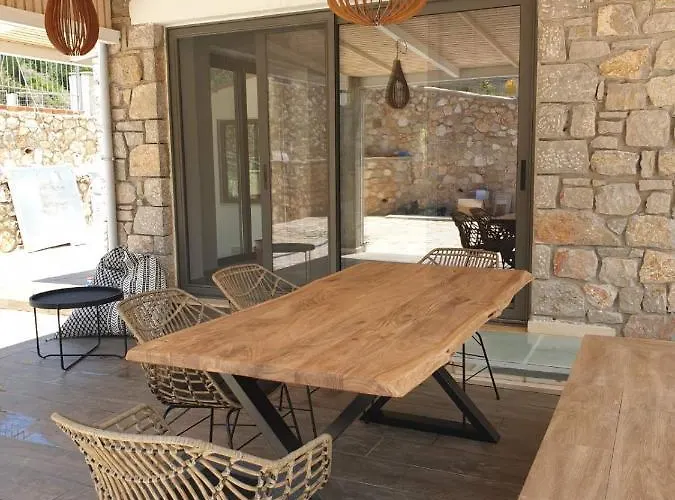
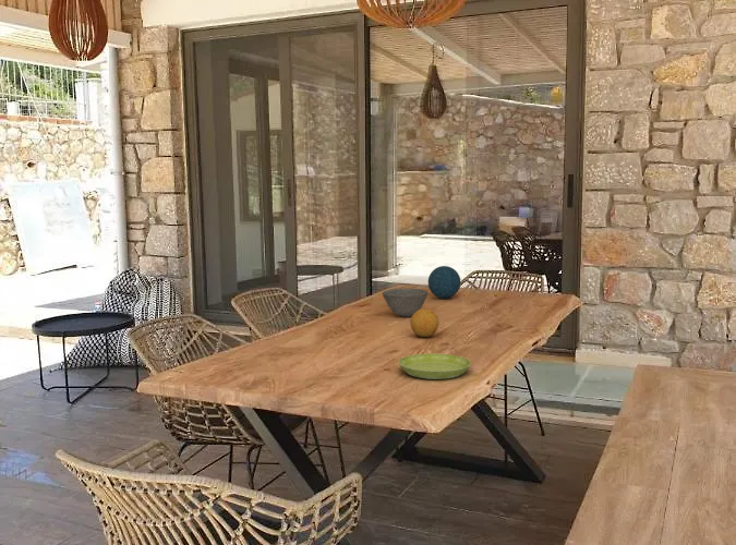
+ bowl [382,288,430,318]
+ fruit [409,307,441,338]
+ saucer [397,352,472,380]
+ decorative orb [427,265,462,300]
